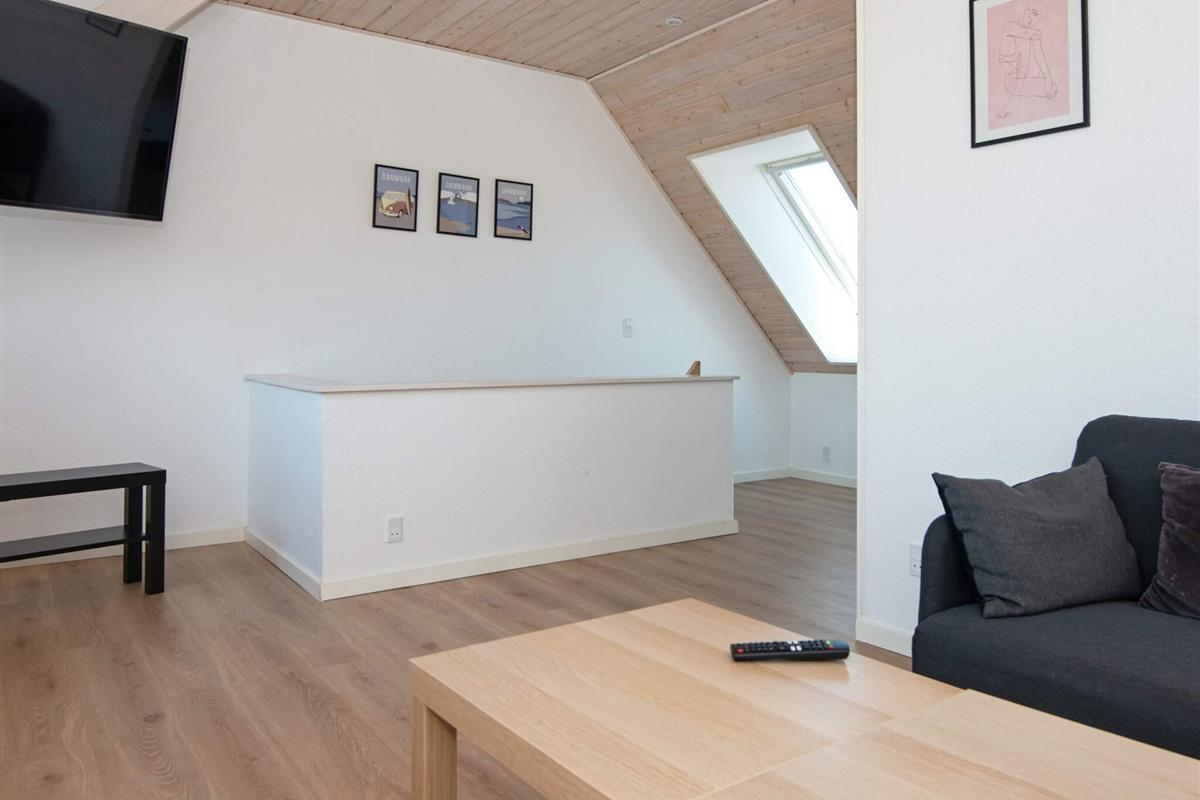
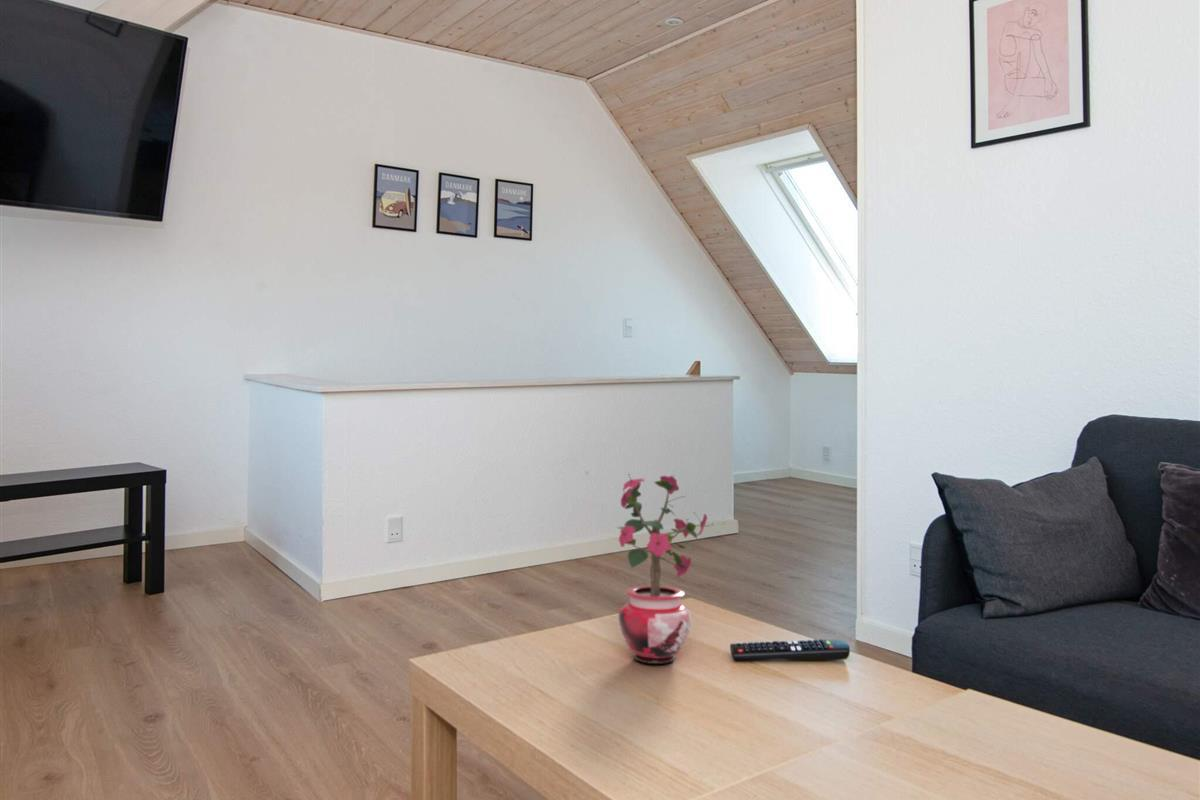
+ potted plant [616,471,713,665]
